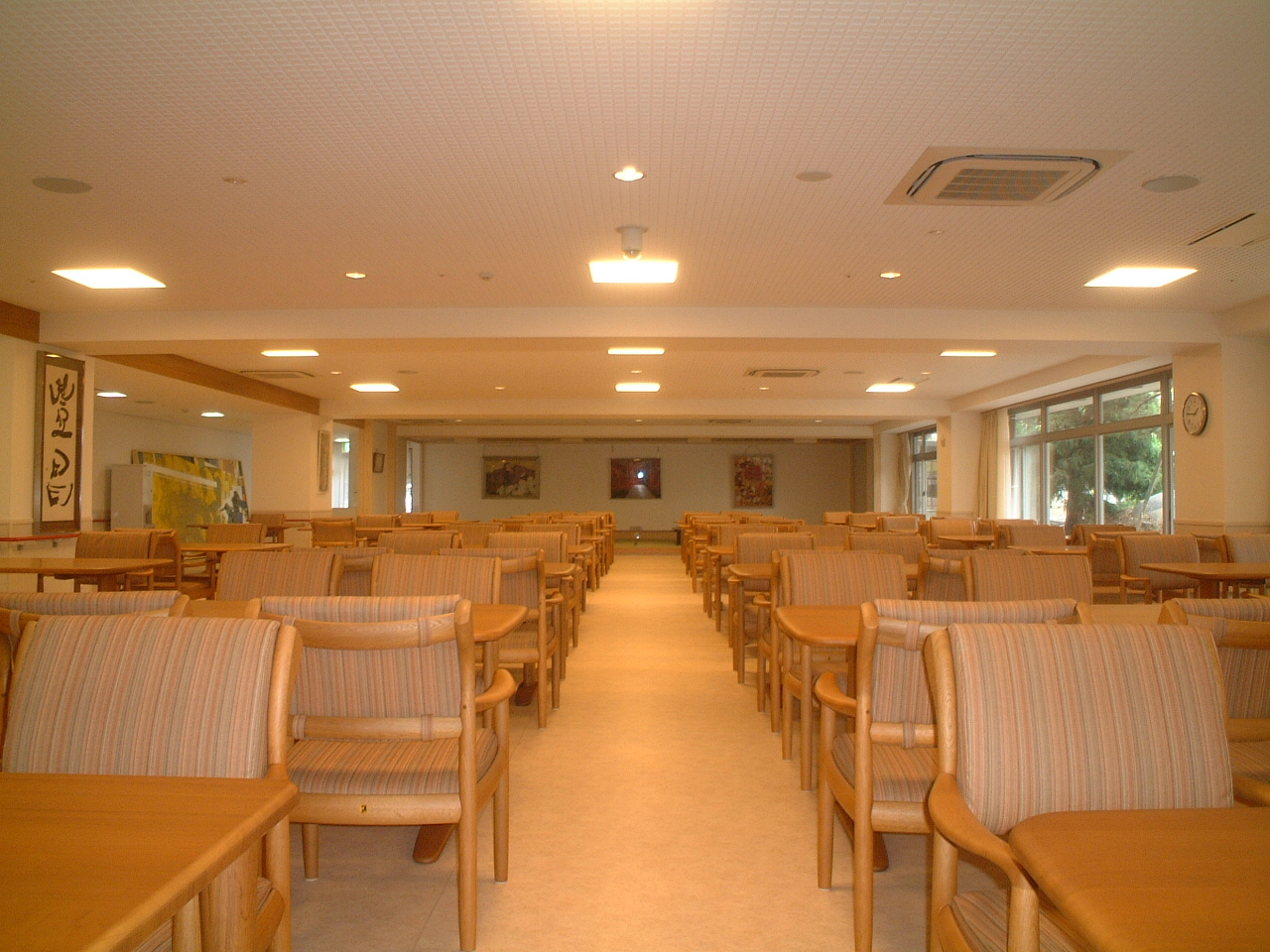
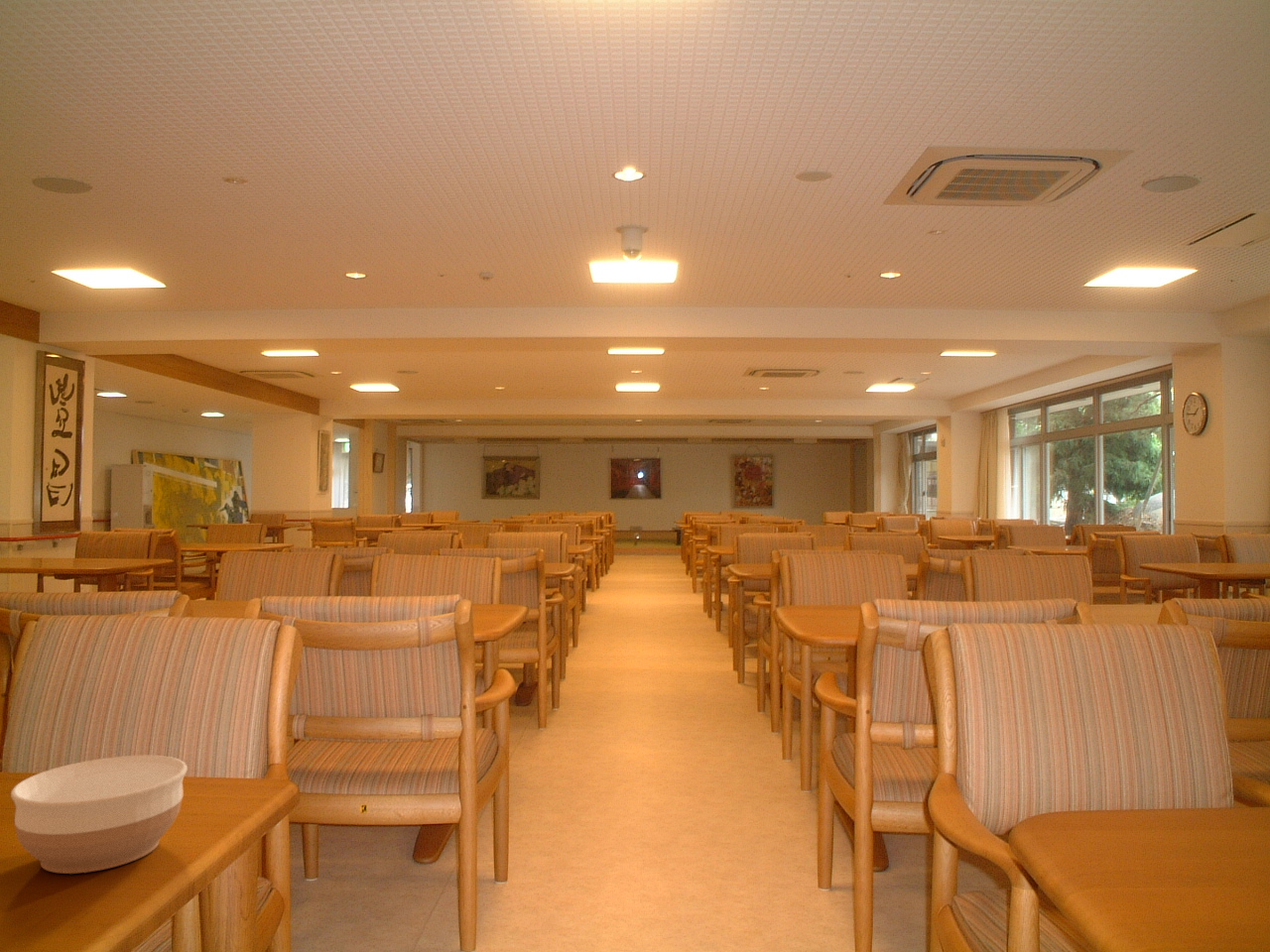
+ bowl [10,755,189,875]
